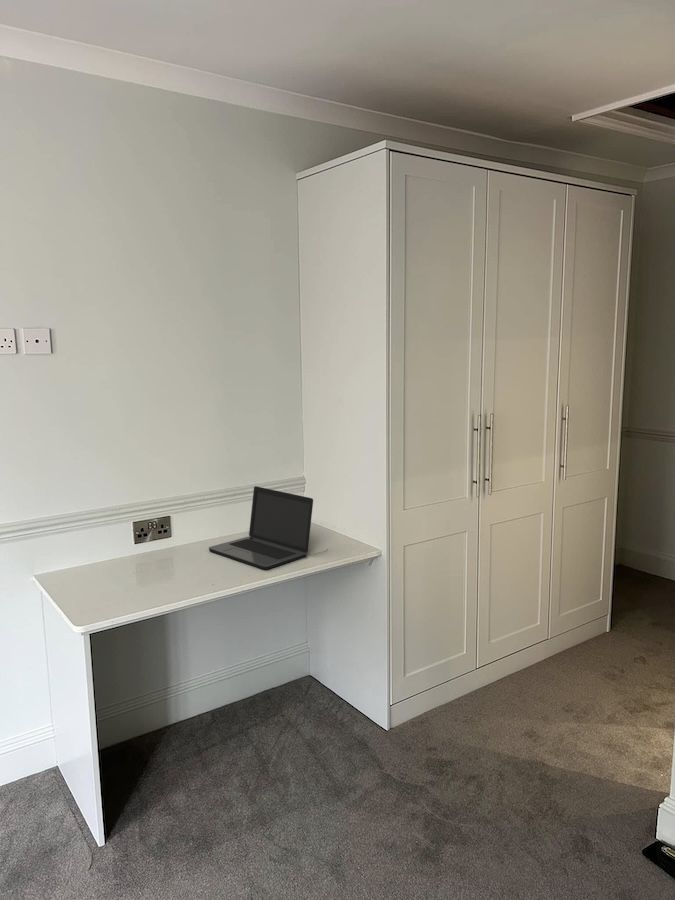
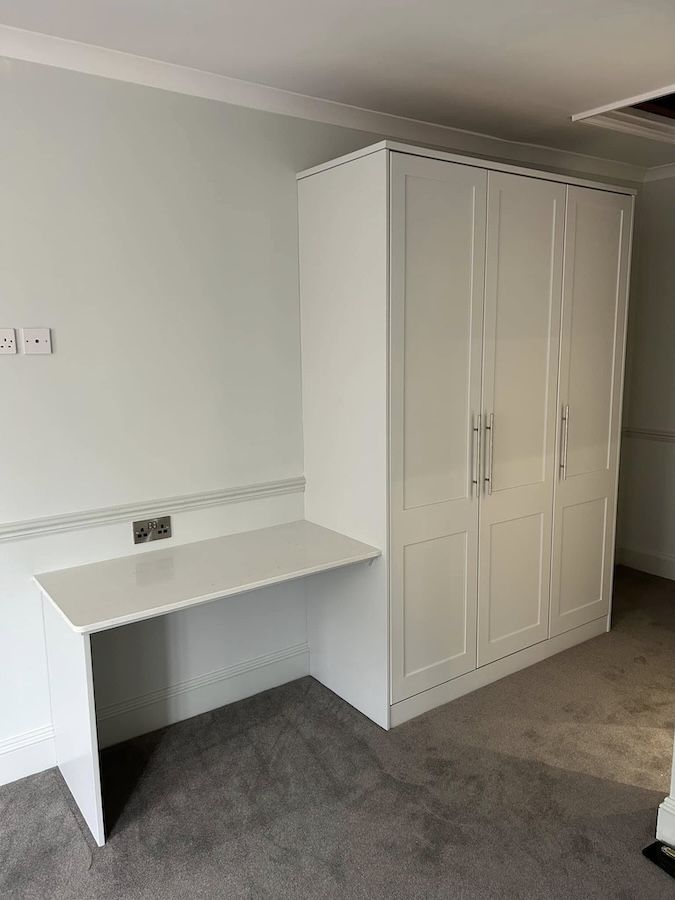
- laptop [208,485,328,570]
